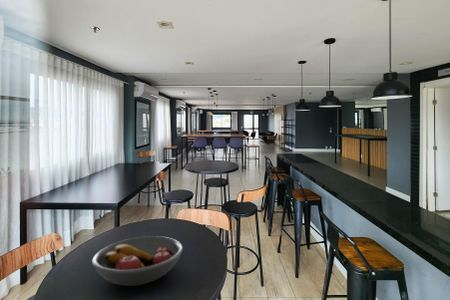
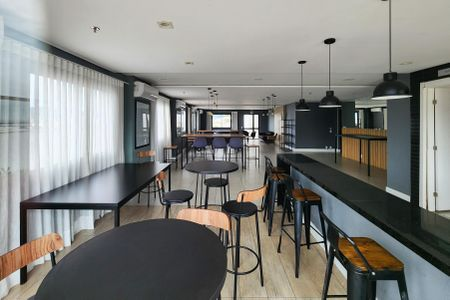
- fruit bowl [91,235,184,287]
